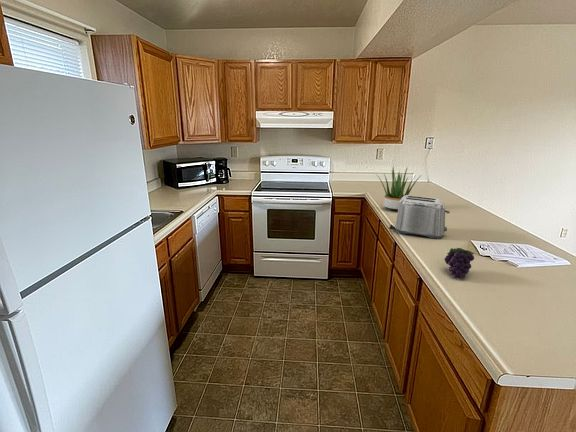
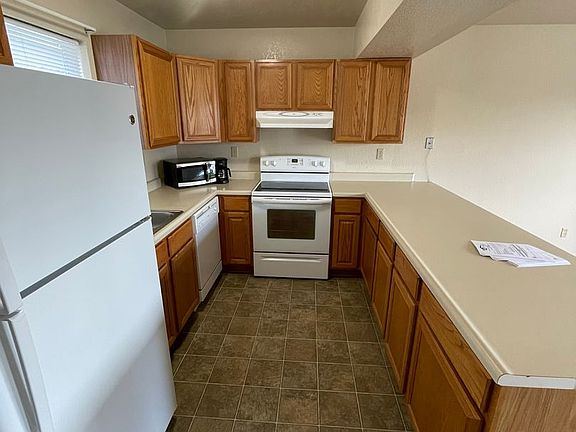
- fruit [443,247,476,279]
- toaster [388,194,451,240]
- potted plant [376,166,421,212]
